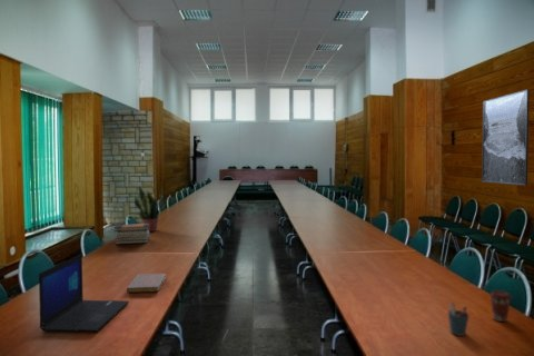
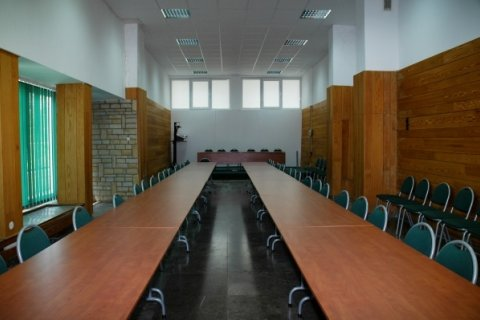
- laptop [38,253,130,333]
- pen holder [447,301,471,337]
- coffee cup [488,289,513,323]
- notebook [126,273,167,294]
- book stack [113,222,150,245]
- potted plant [134,185,167,233]
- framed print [481,88,531,187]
